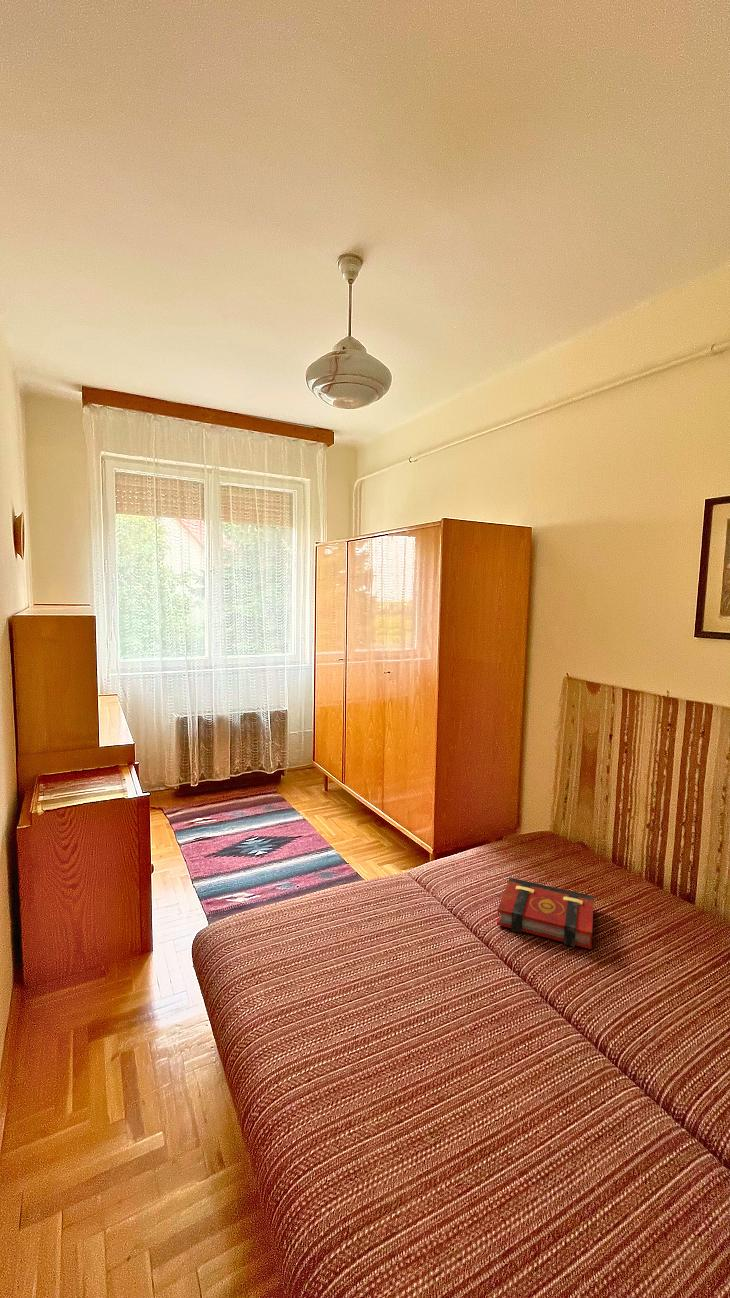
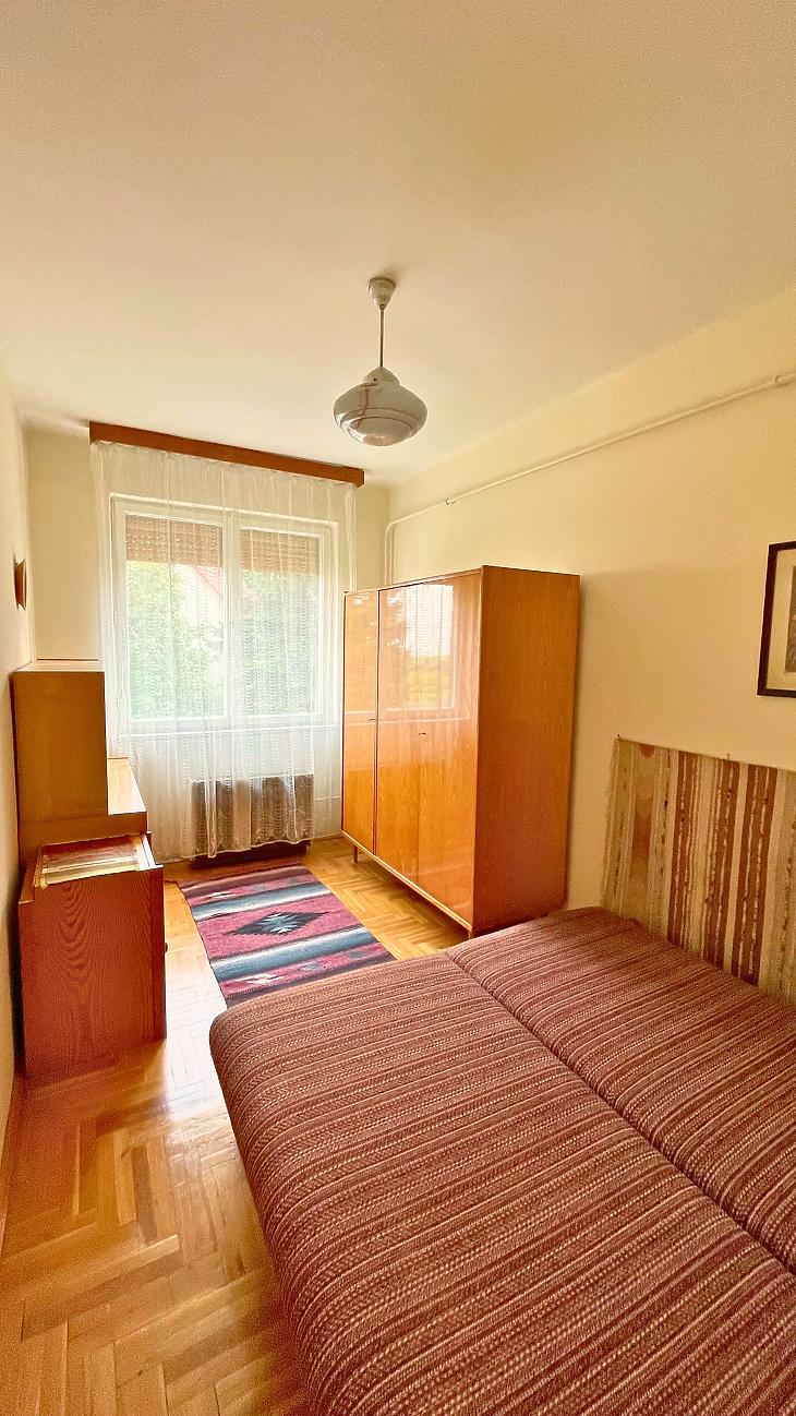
- book [496,877,595,950]
